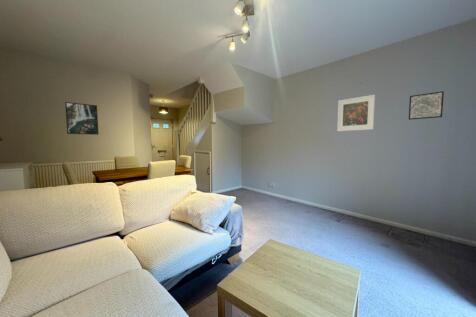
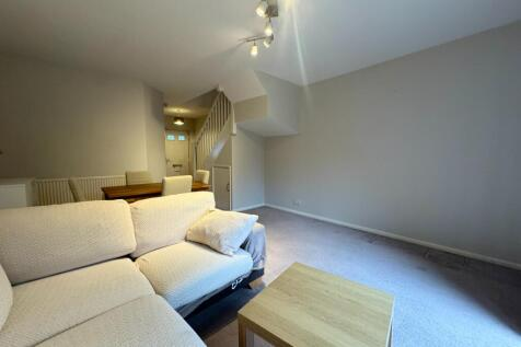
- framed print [64,101,100,136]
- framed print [336,94,376,132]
- wall art [408,90,445,121]
